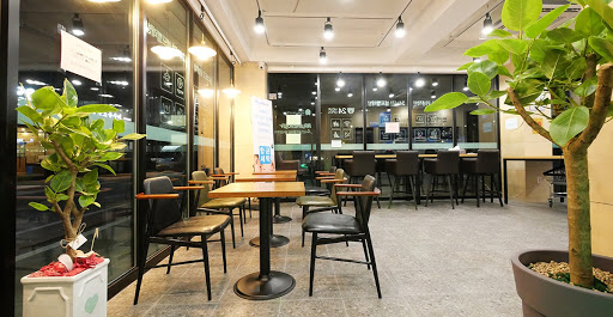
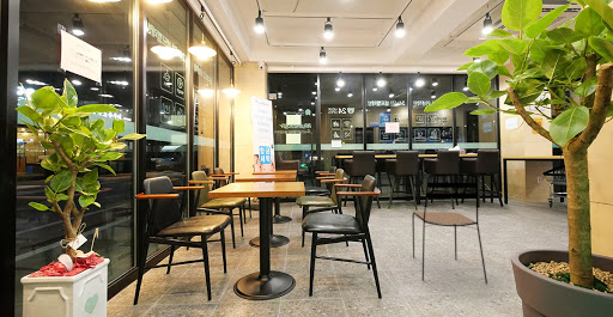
+ dining chair [411,173,488,285]
